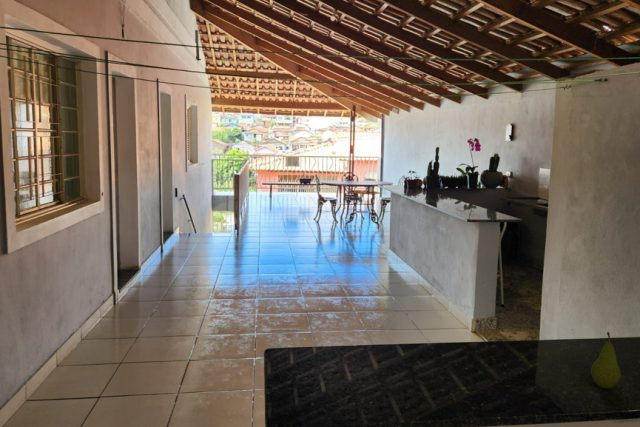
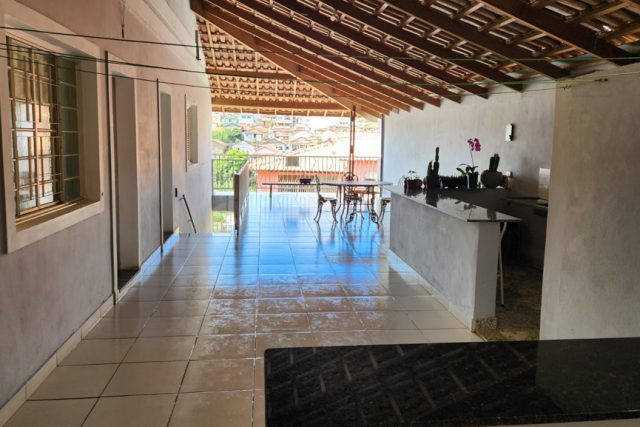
- fruit [590,331,621,390]
